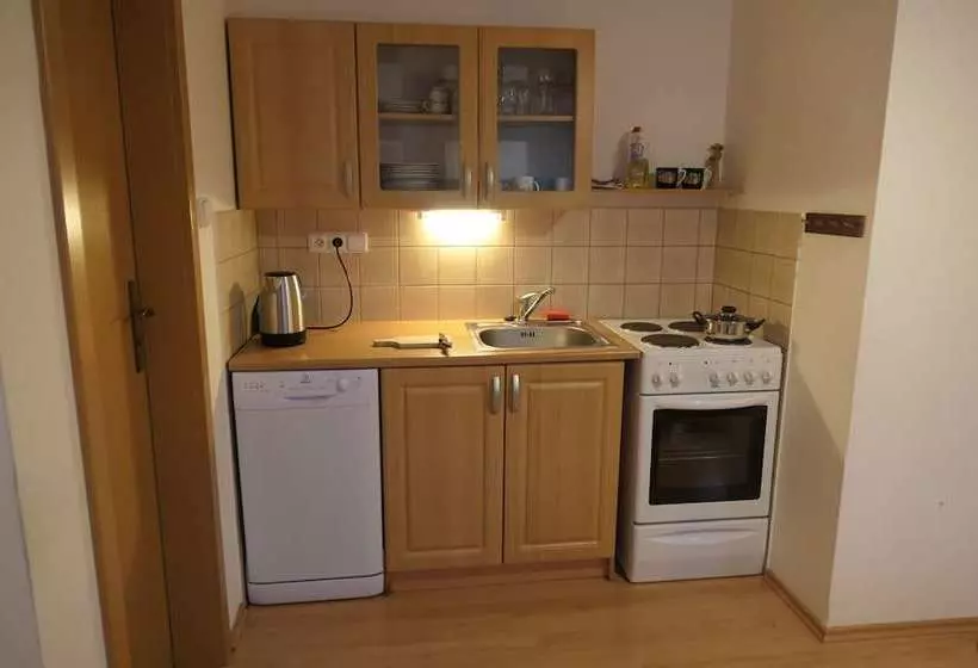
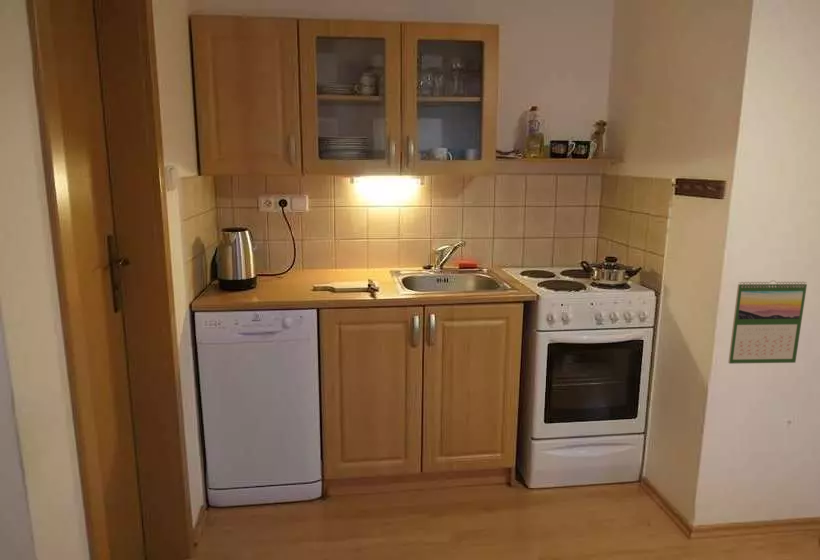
+ calendar [727,279,808,365]
